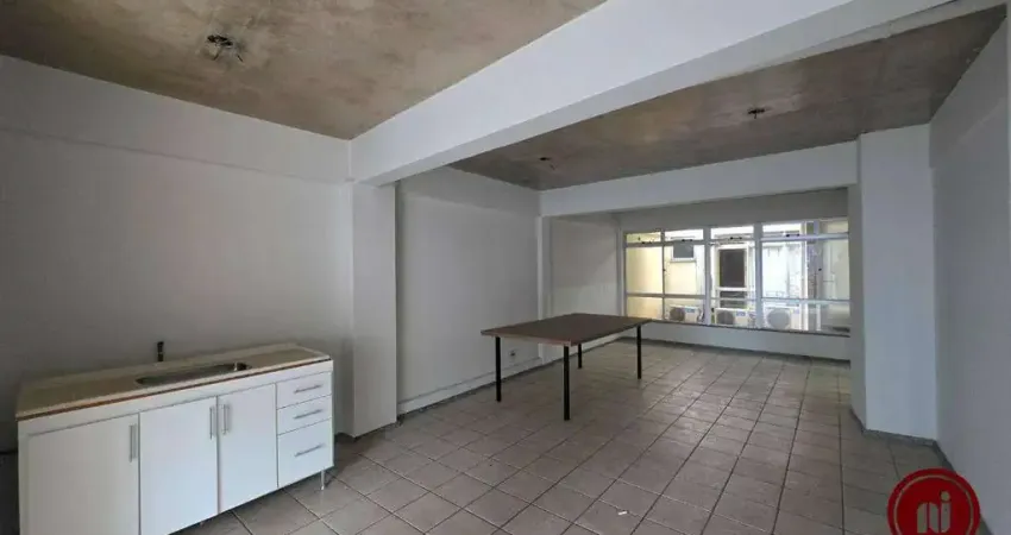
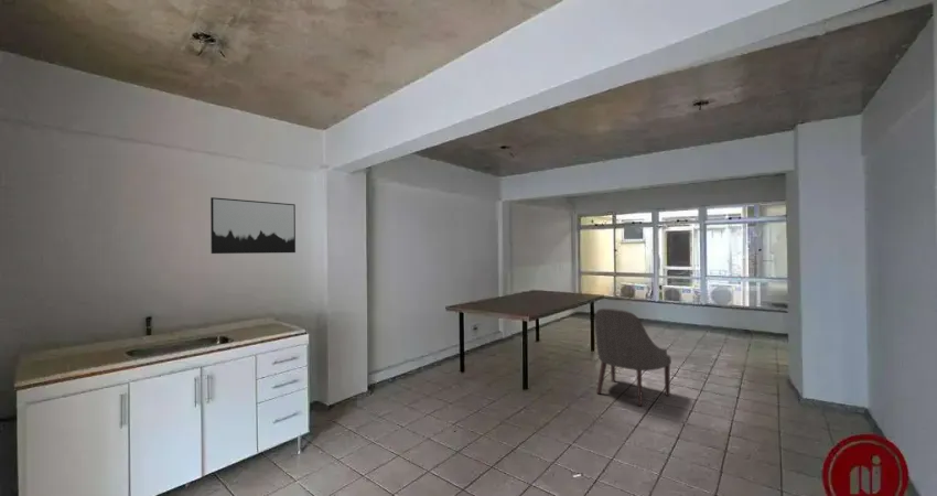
+ chair [593,308,672,407]
+ wall art [209,196,297,255]
